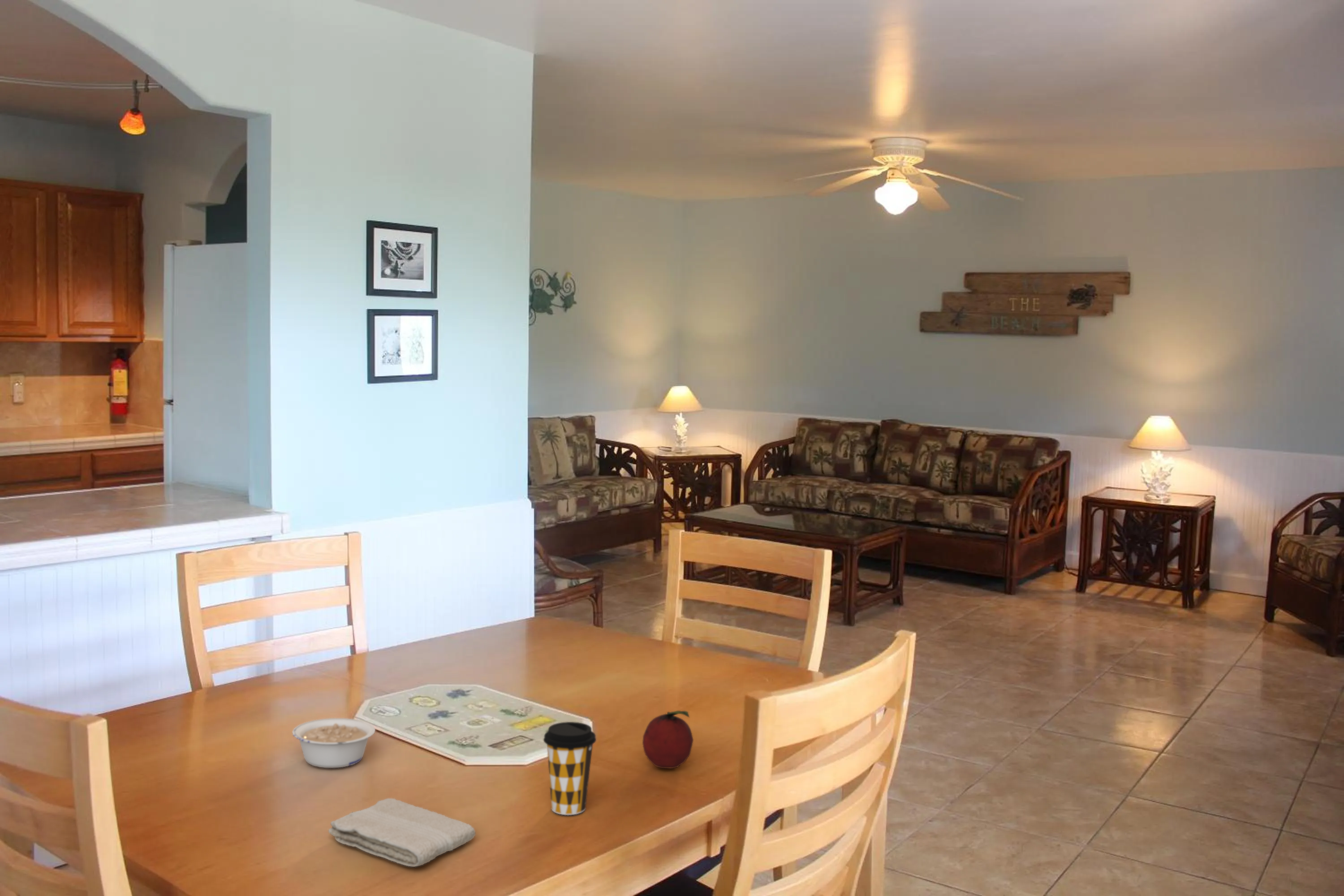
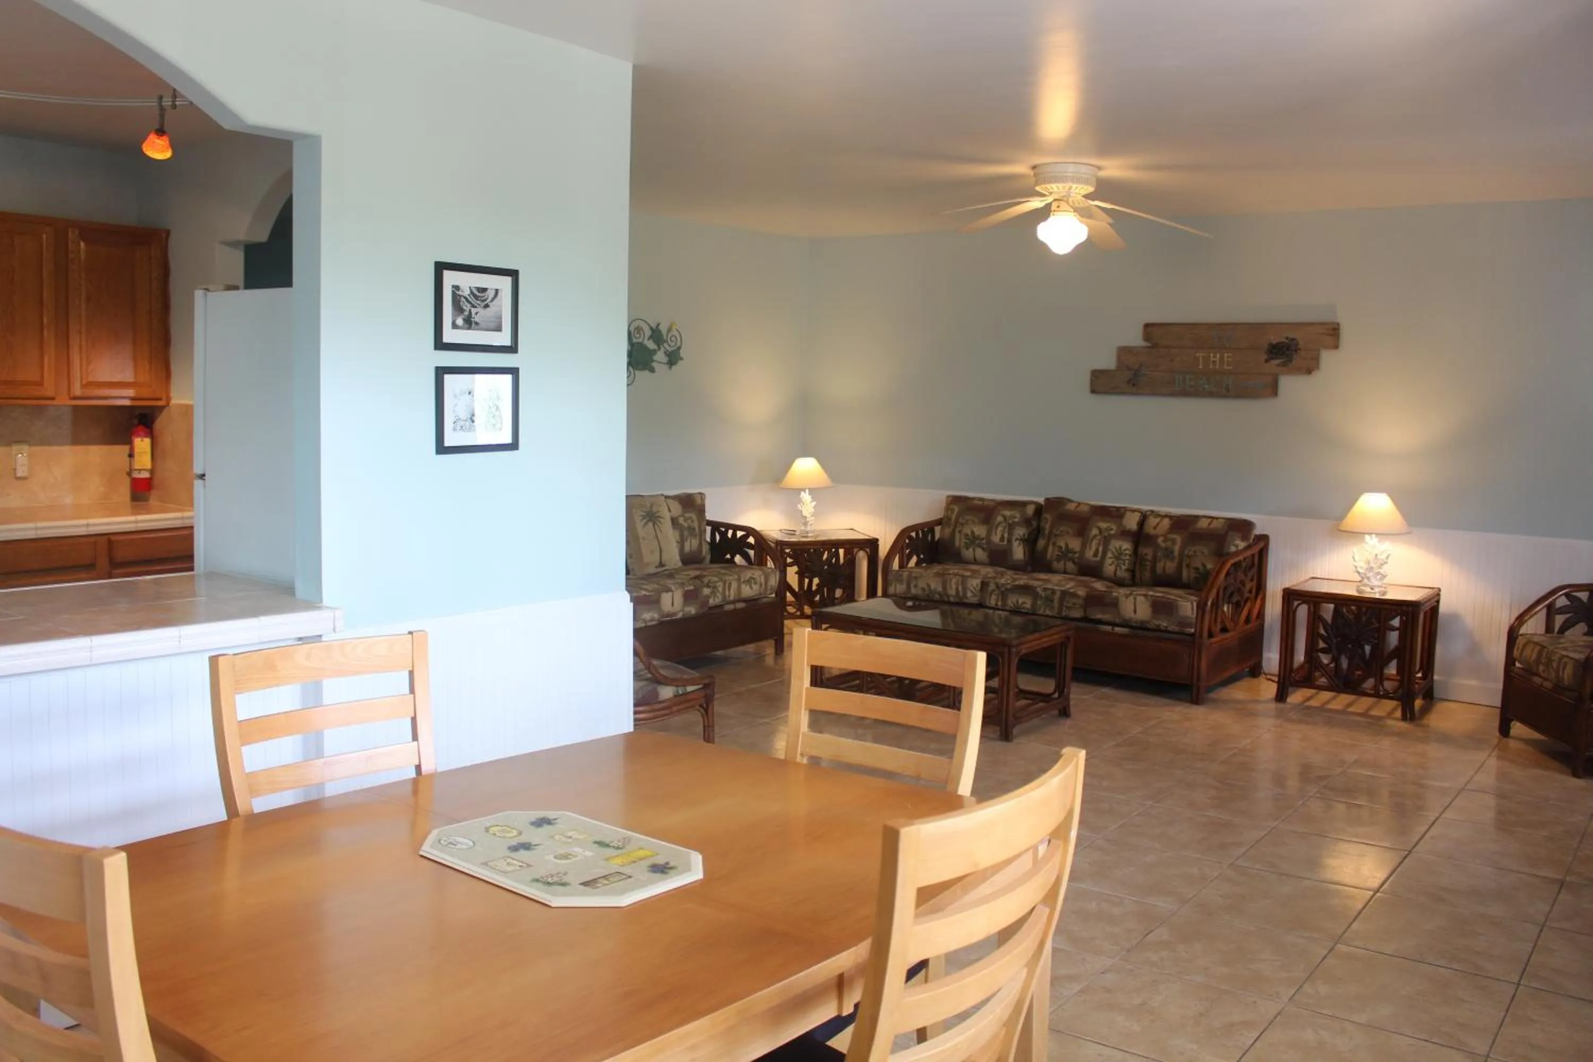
- coffee cup [543,721,597,815]
- legume [292,718,376,768]
- washcloth [328,798,476,867]
- fruit [642,710,694,769]
